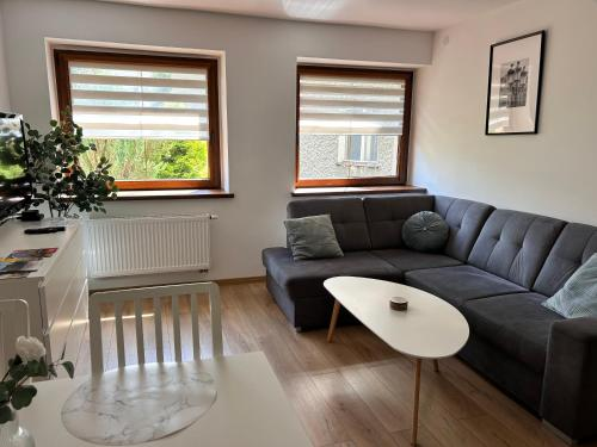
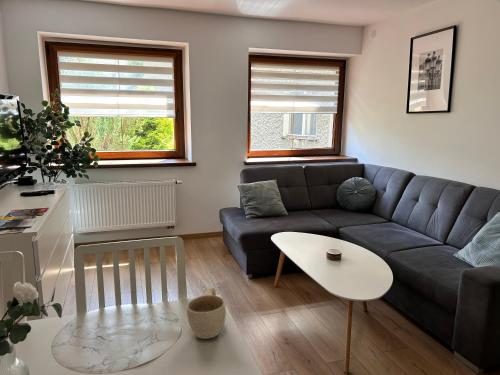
+ cup [186,286,227,340]
